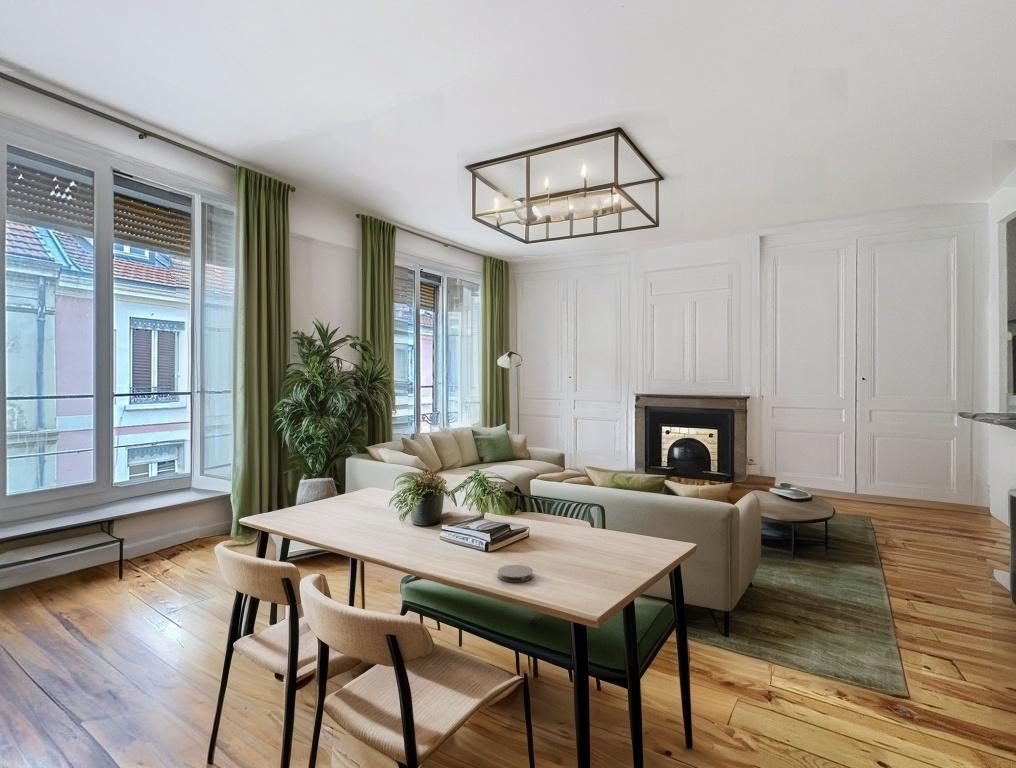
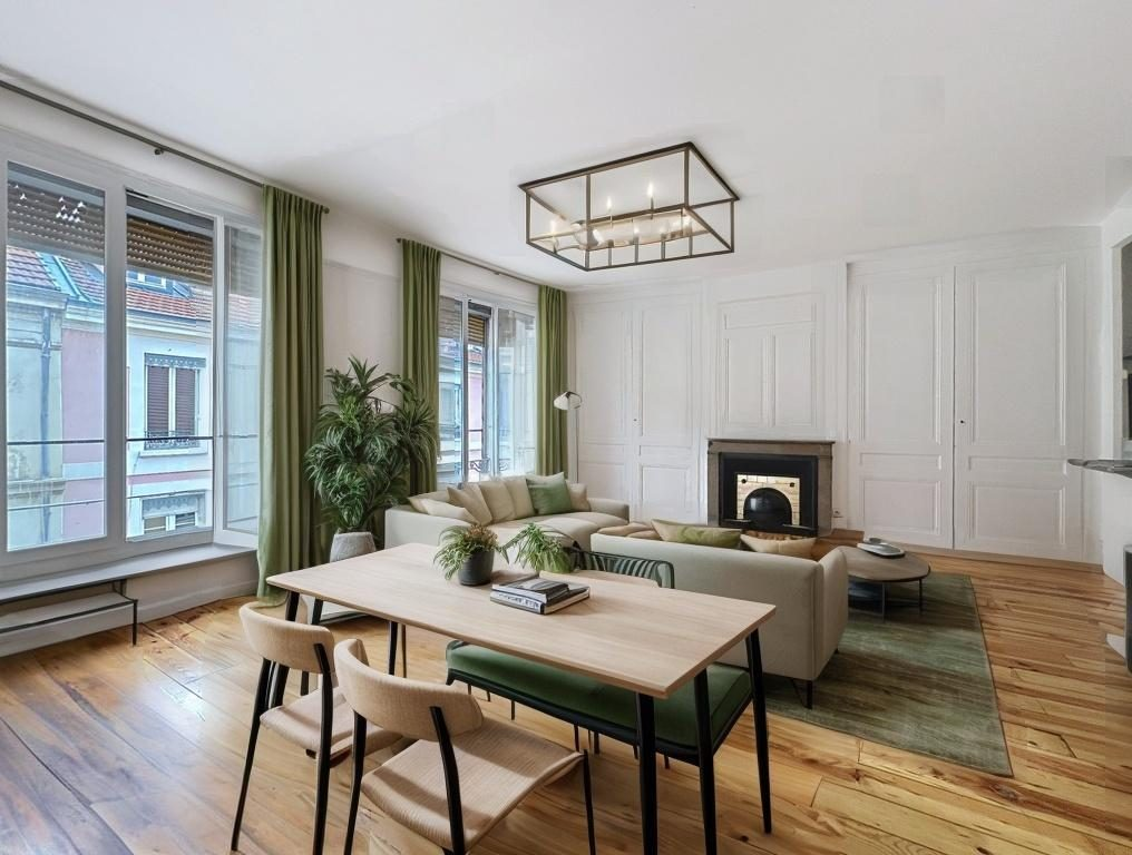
- coaster [497,564,534,583]
